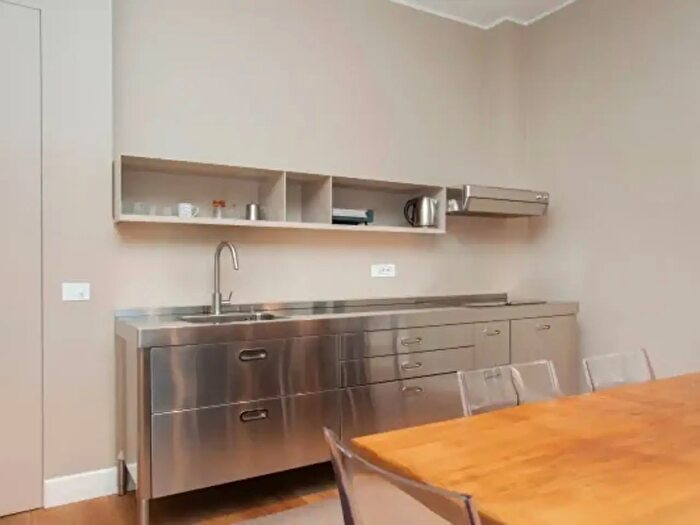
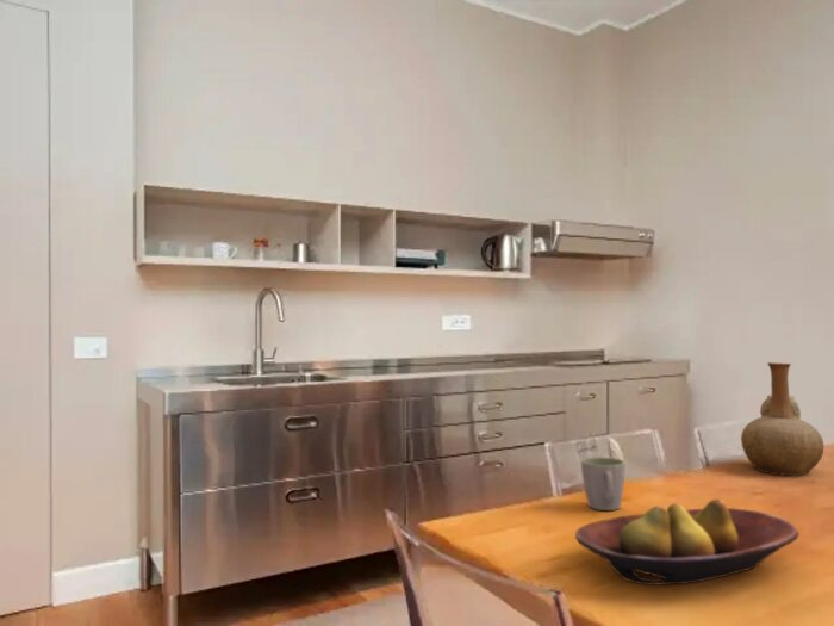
+ fruit bowl [574,498,799,587]
+ mug [580,455,627,512]
+ vase [740,361,826,477]
